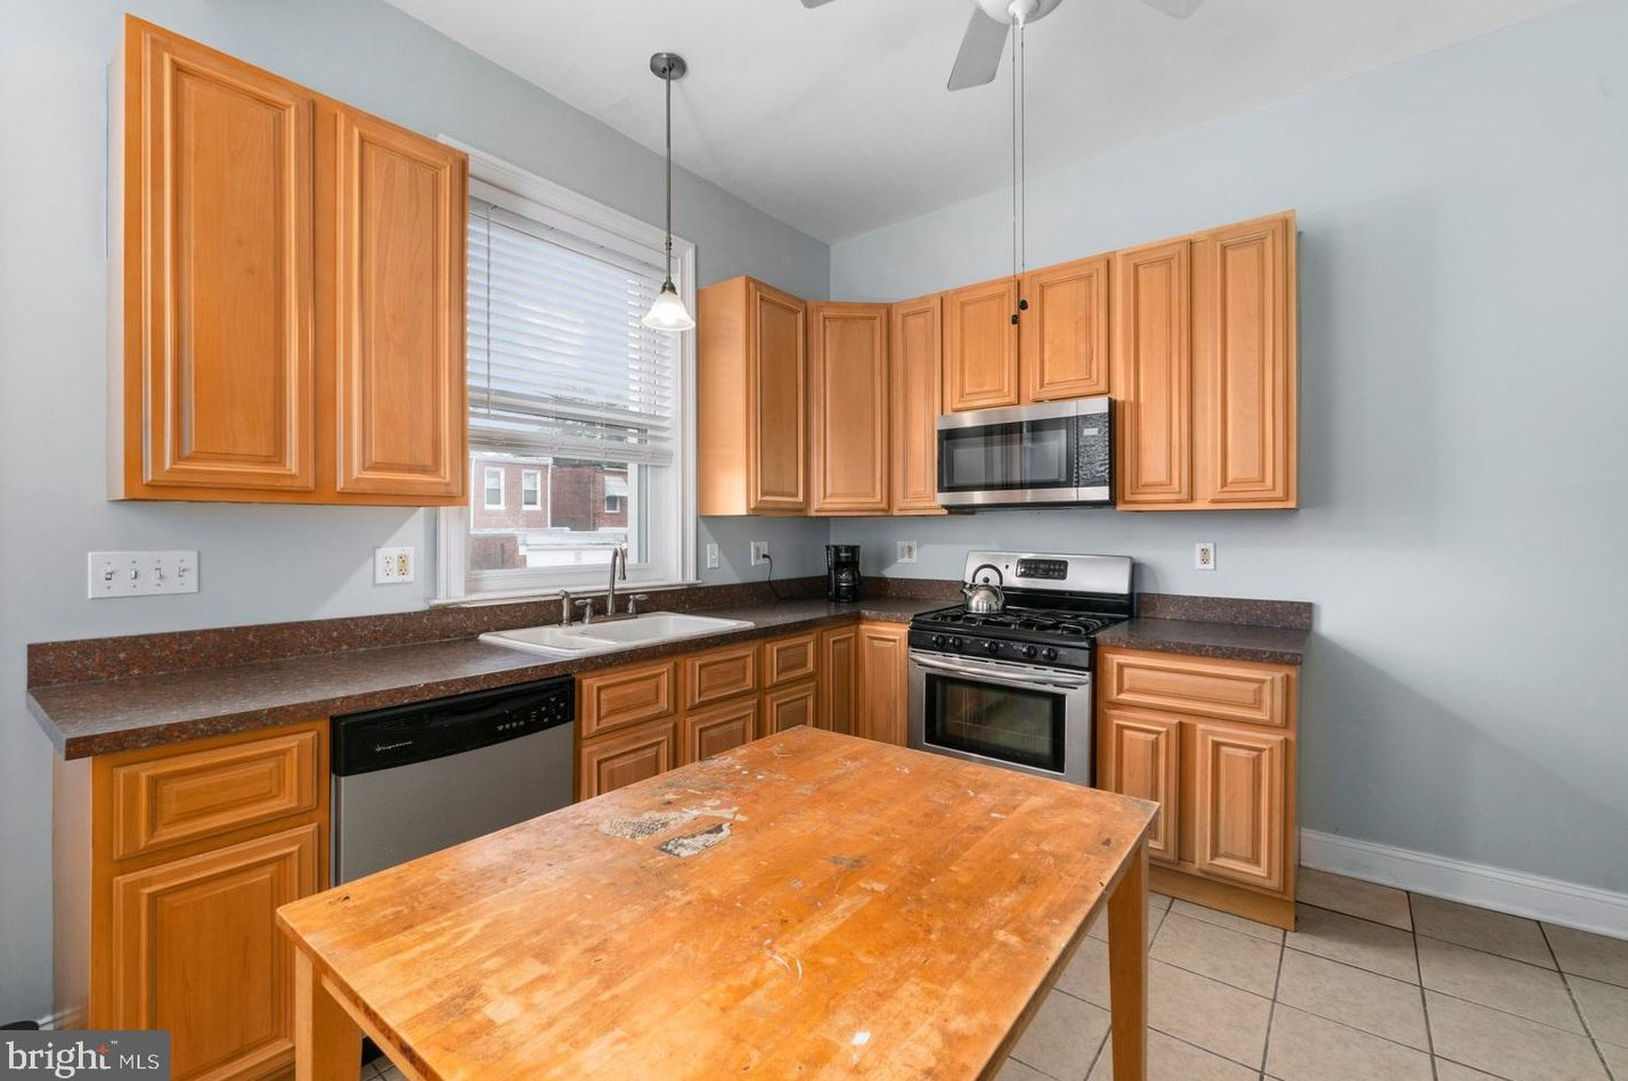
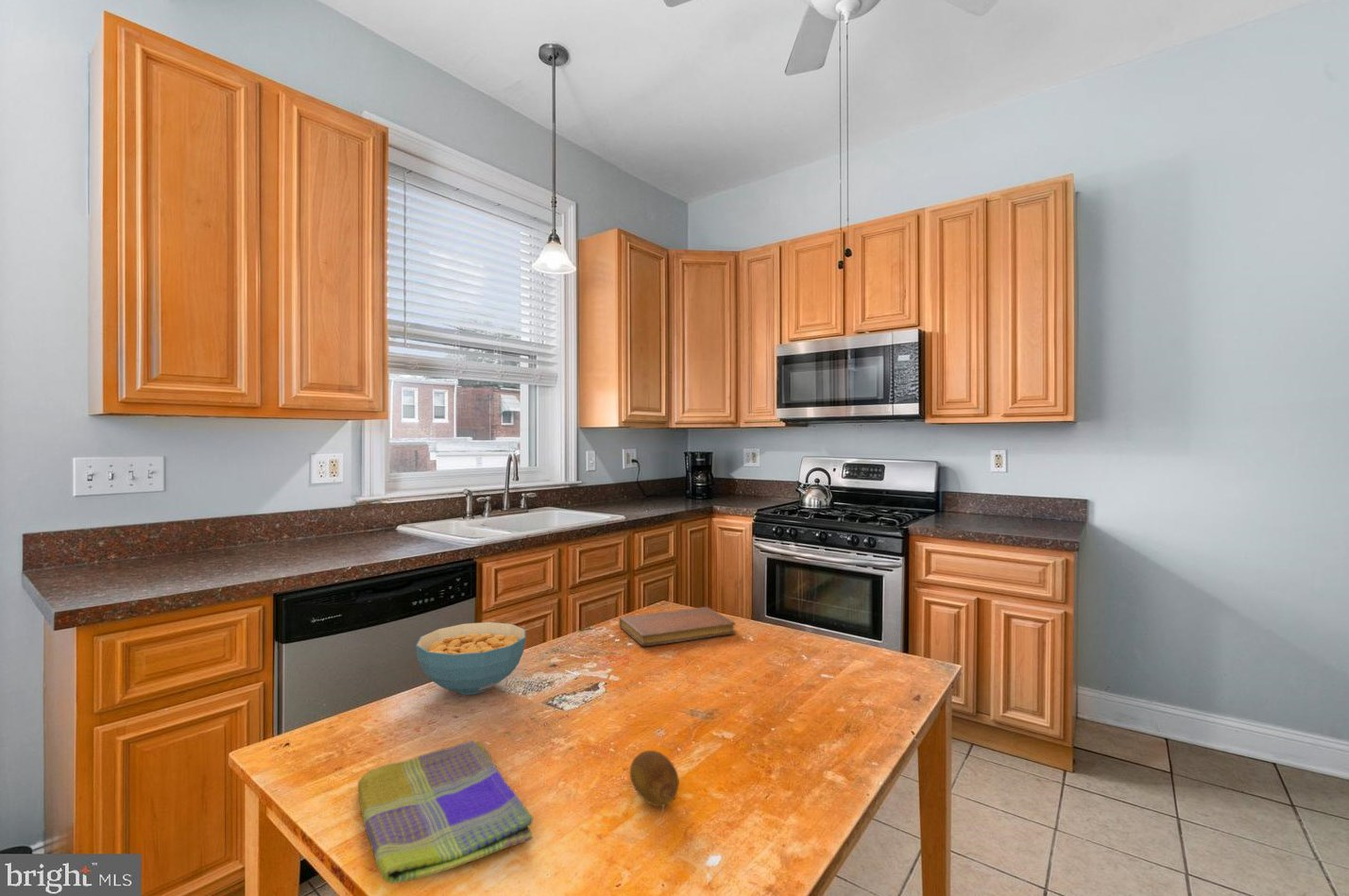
+ fruit [629,750,680,807]
+ dish towel [357,739,534,885]
+ cereal bowl [415,621,526,696]
+ notebook [619,606,737,647]
